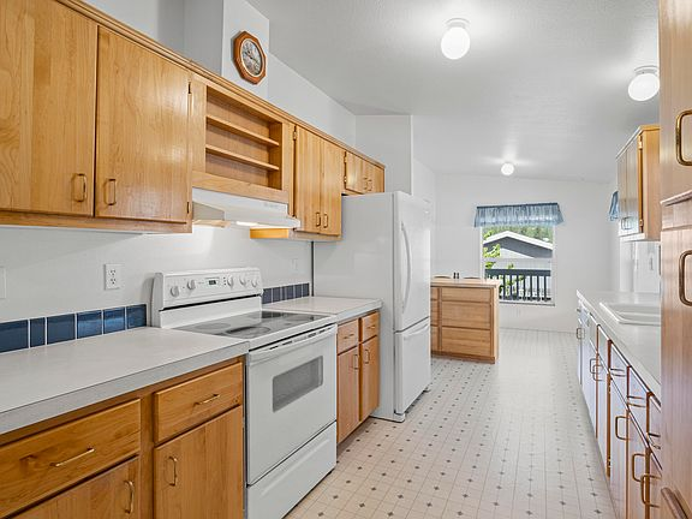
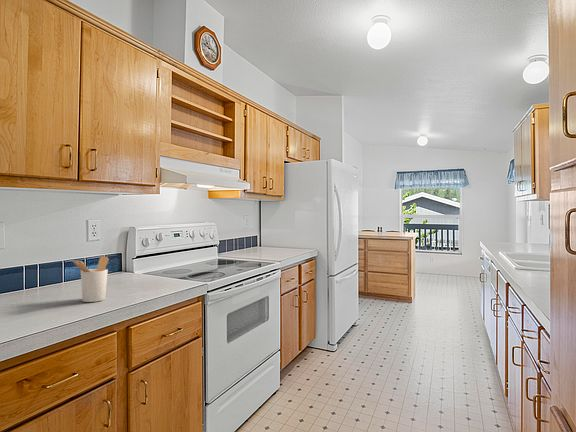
+ utensil holder [70,255,110,303]
